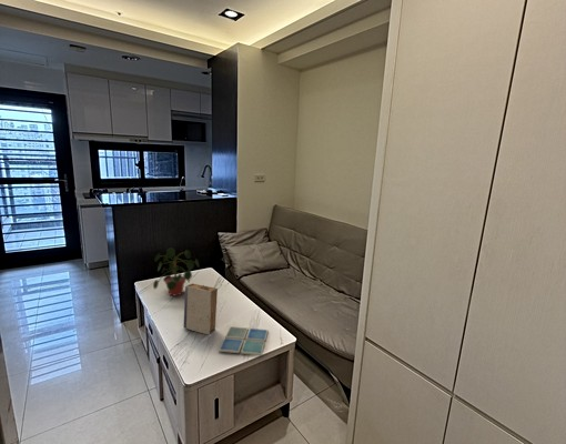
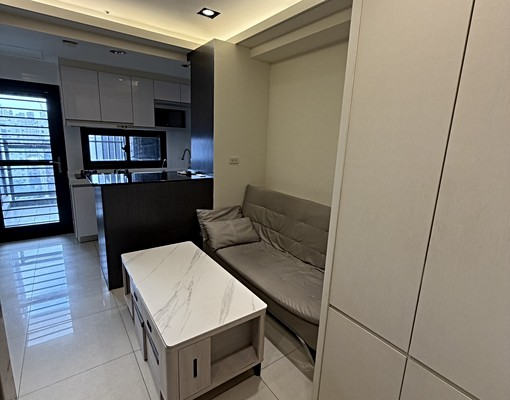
- potted plant [152,246,200,296]
- book [182,282,219,336]
- drink coaster [218,325,269,356]
